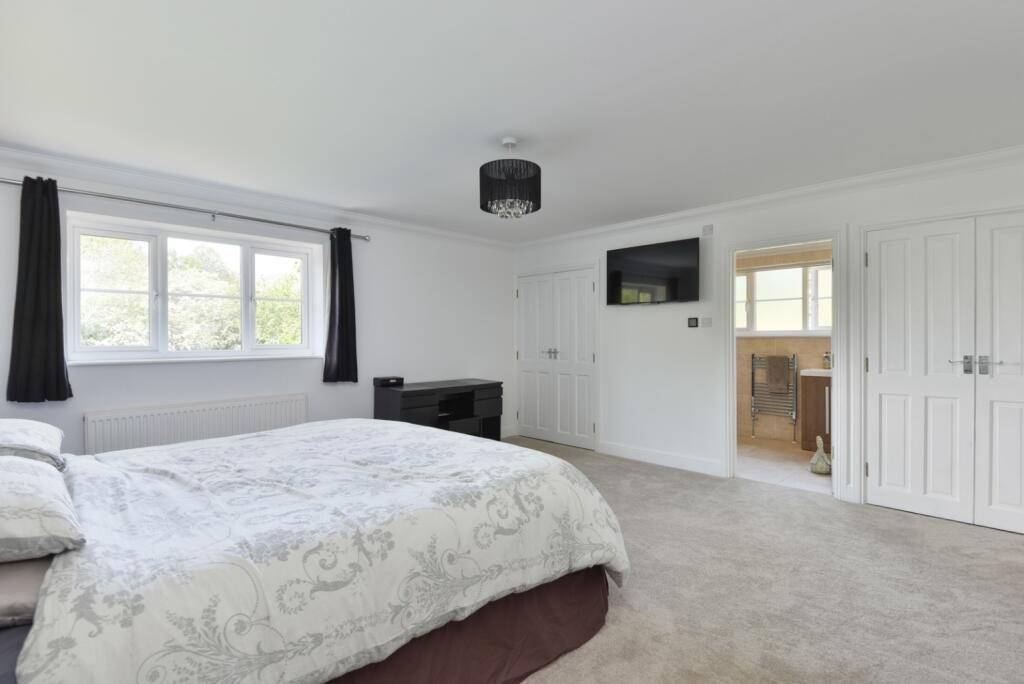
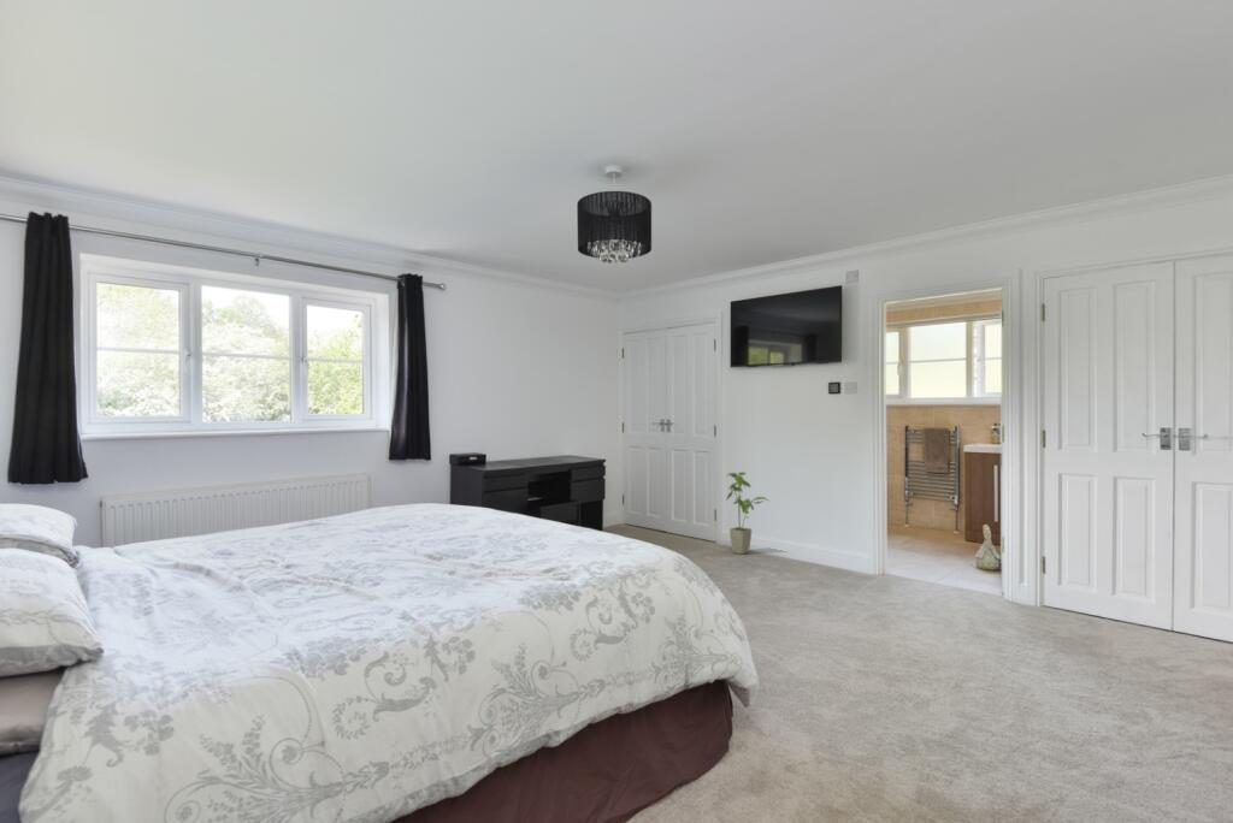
+ house plant [725,470,771,556]
